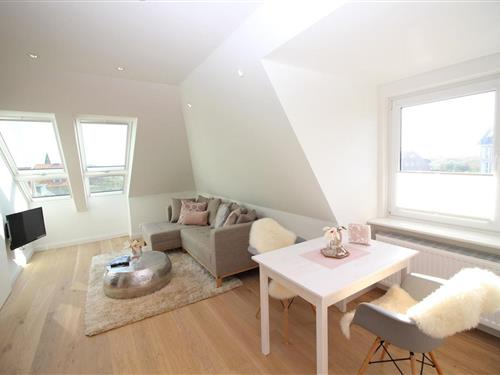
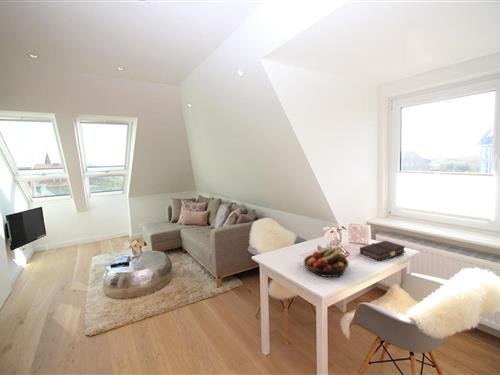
+ fruit bowl [303,244,350,278]
+ book [359,240,406,262]
